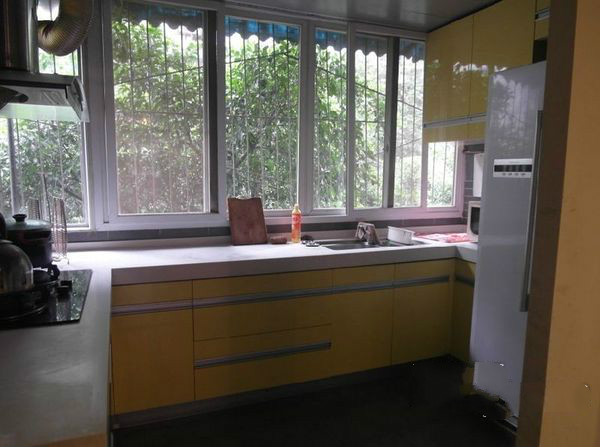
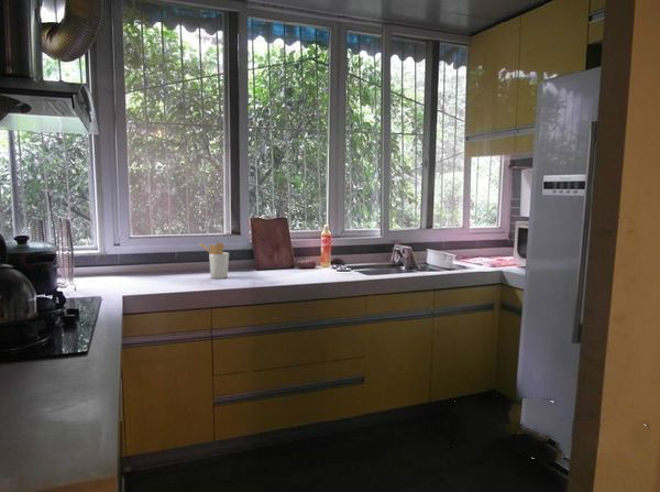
+ utensil holder [199,241,230,280]
